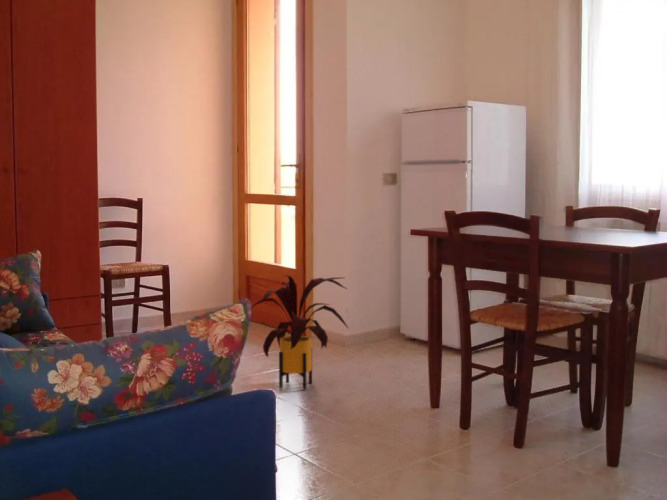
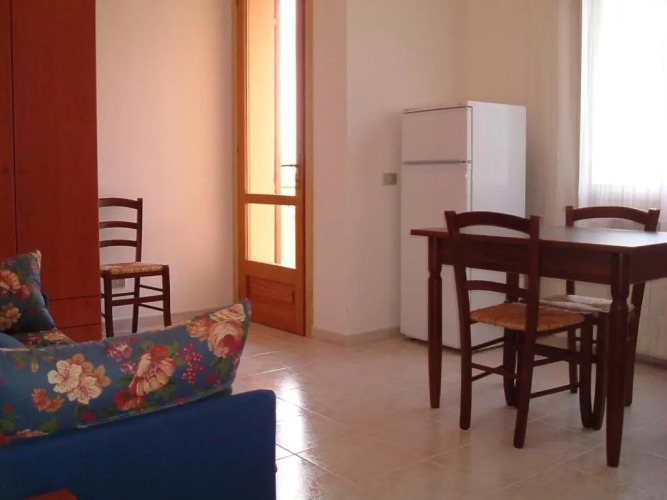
- house plant [251,275,350,391]
